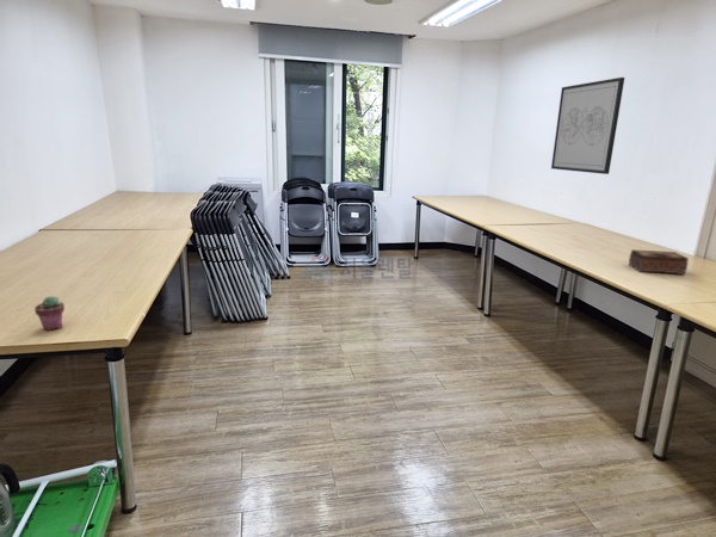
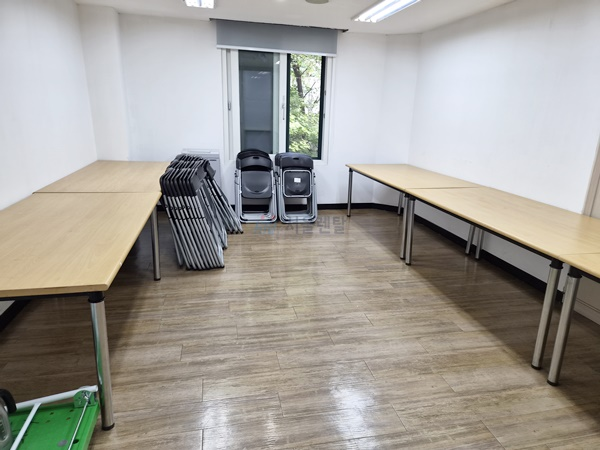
- wall art [550,76,625,175]
- tissue box [628,248,690,276]
- potted succulent [33,295,66,332]
